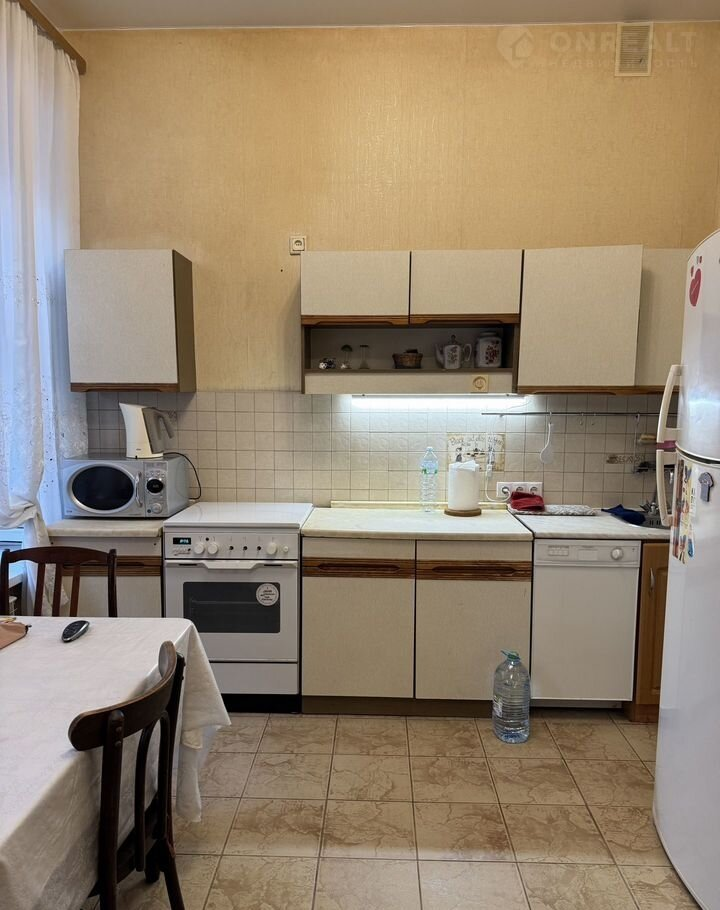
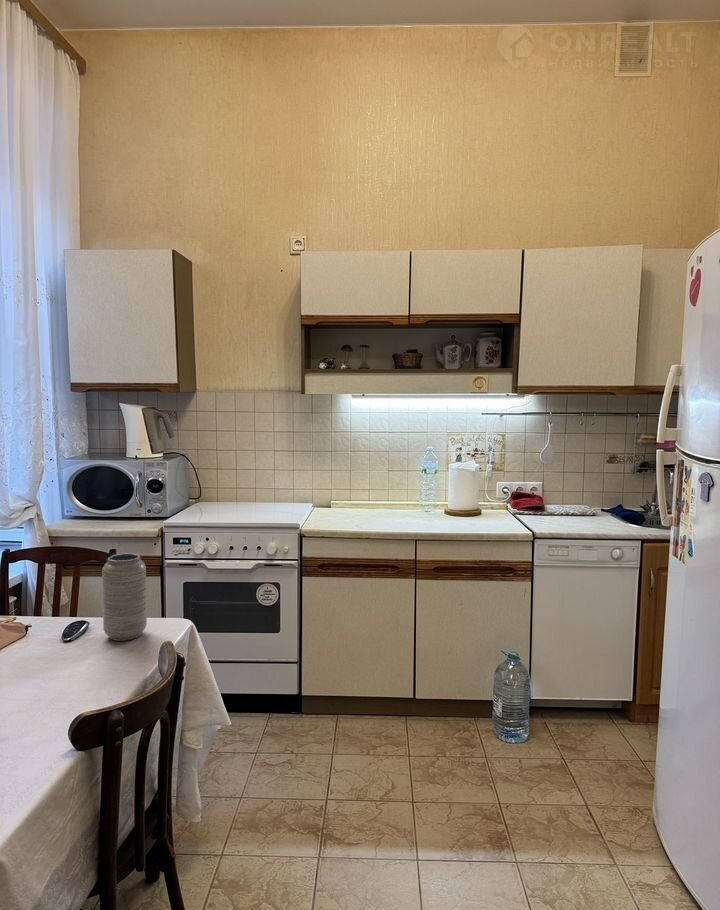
+ vase [101,552,148,642]
